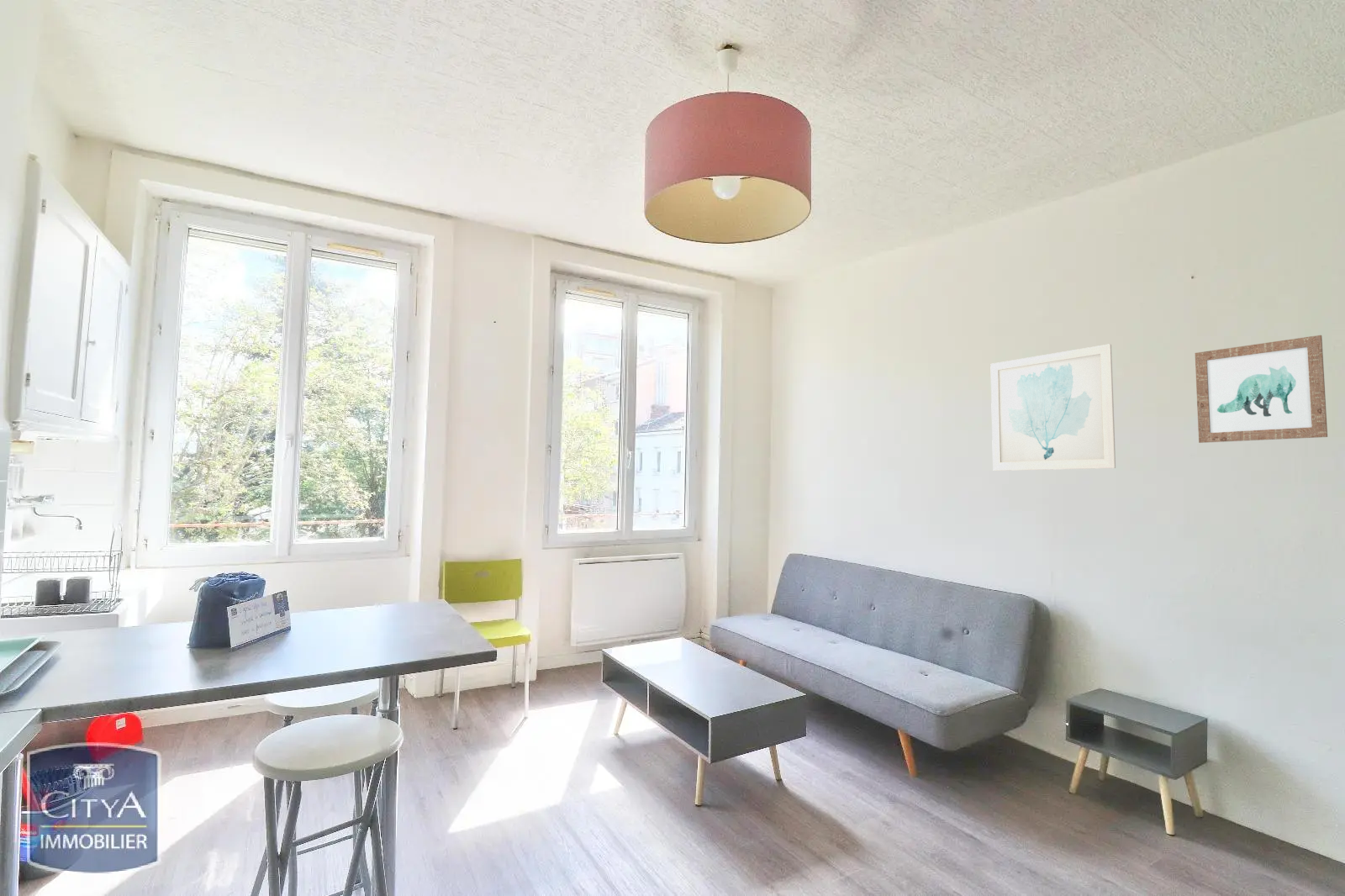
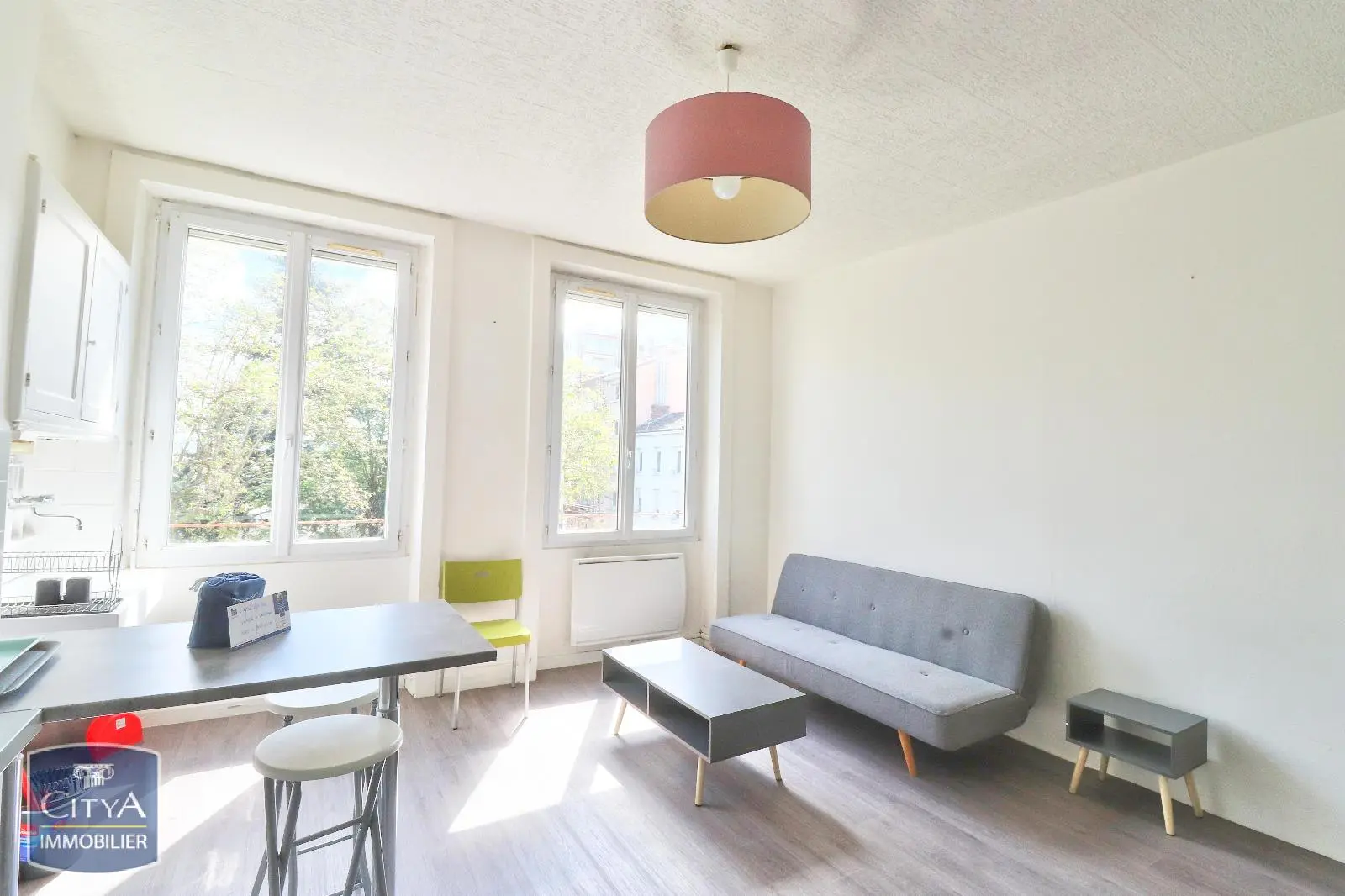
- wall art [989,343,1116,472]
- wall art [1195,335,1328,444]
